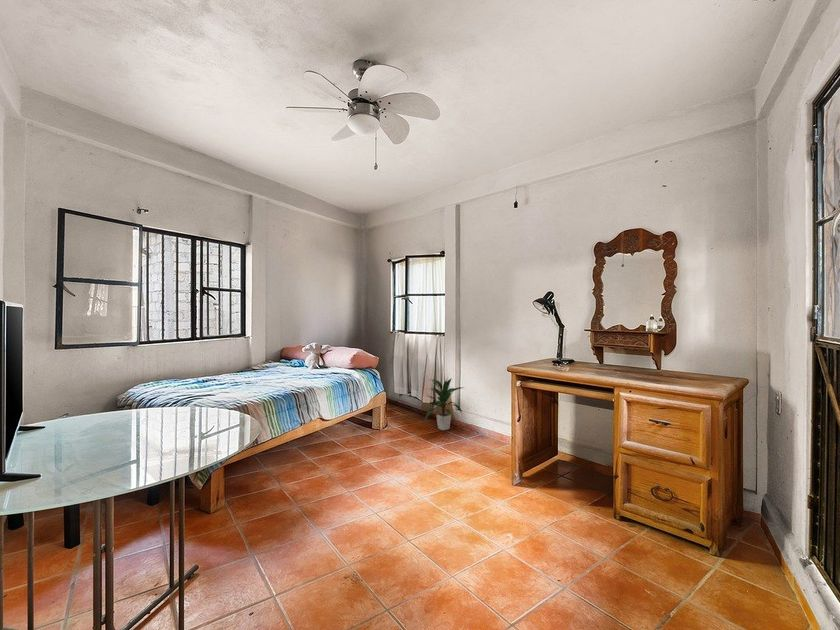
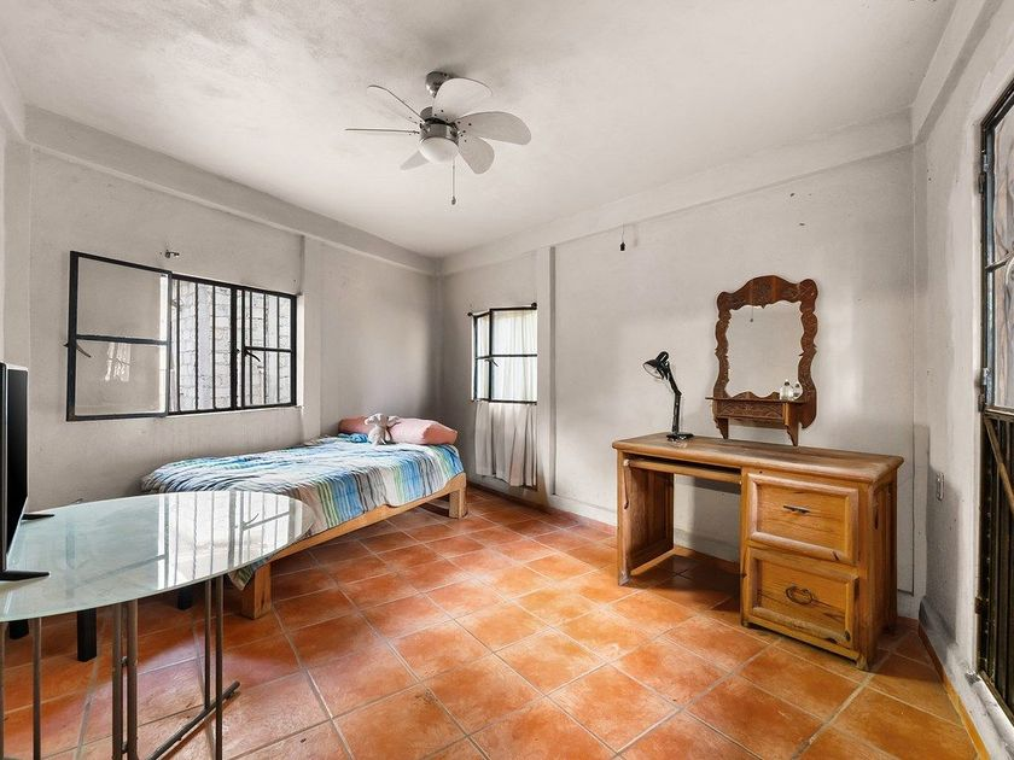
- indoor plant [424,377,464,431]
